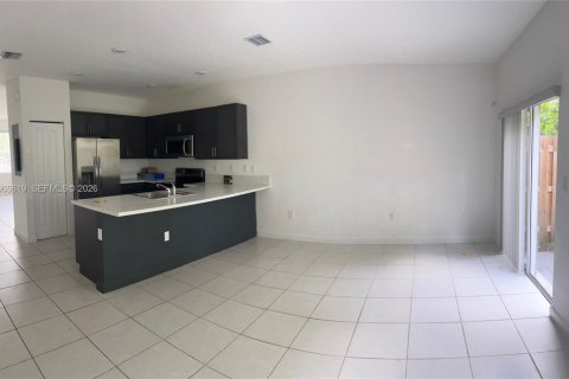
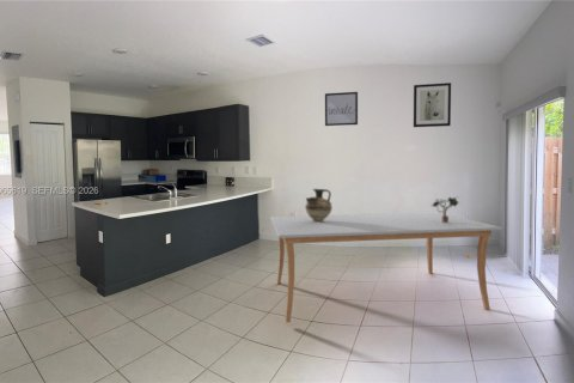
+ wall art [324,91,359,127]
+ dining table [269,211,503,323]
+ ceramic jug [304,188,334,223]
+ potted plant [430,195,462,223]
+ wall art [413,81,452,128]
